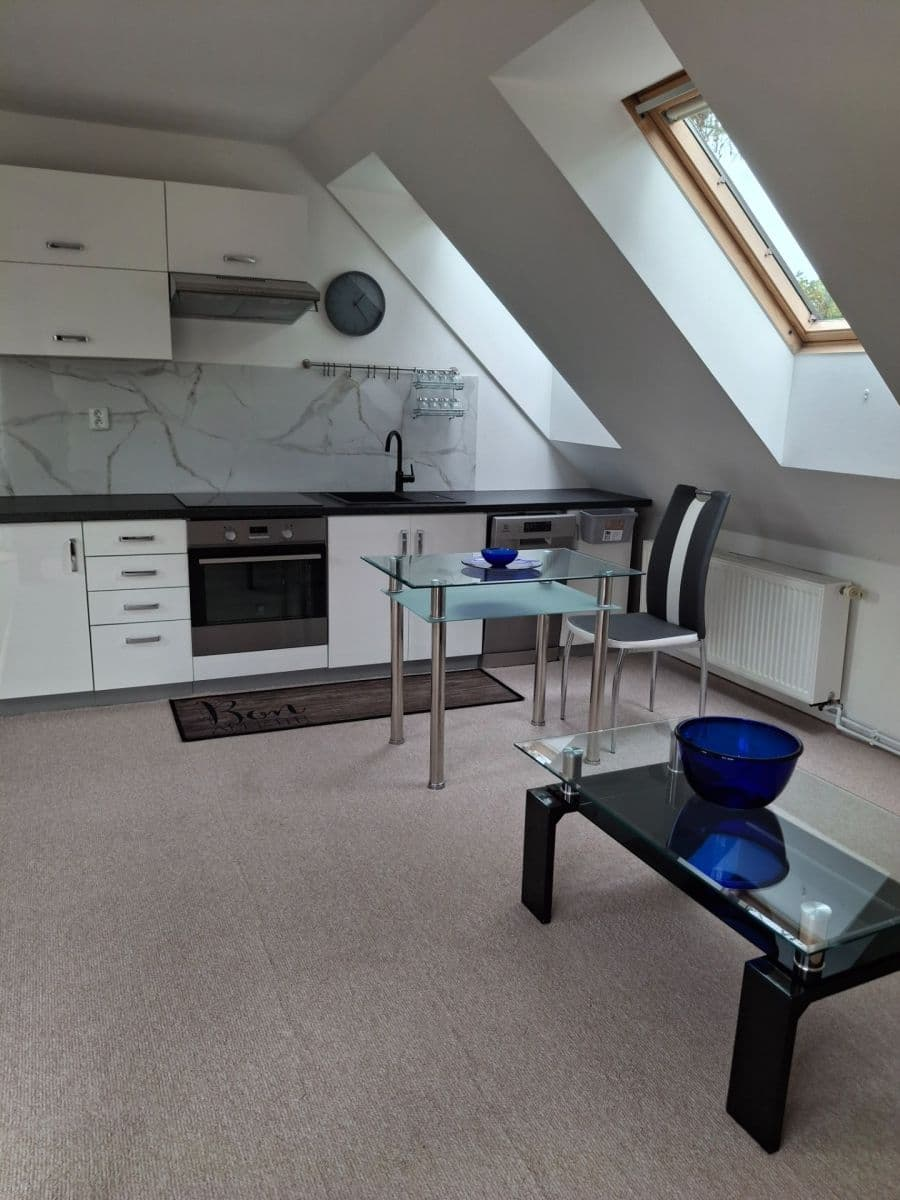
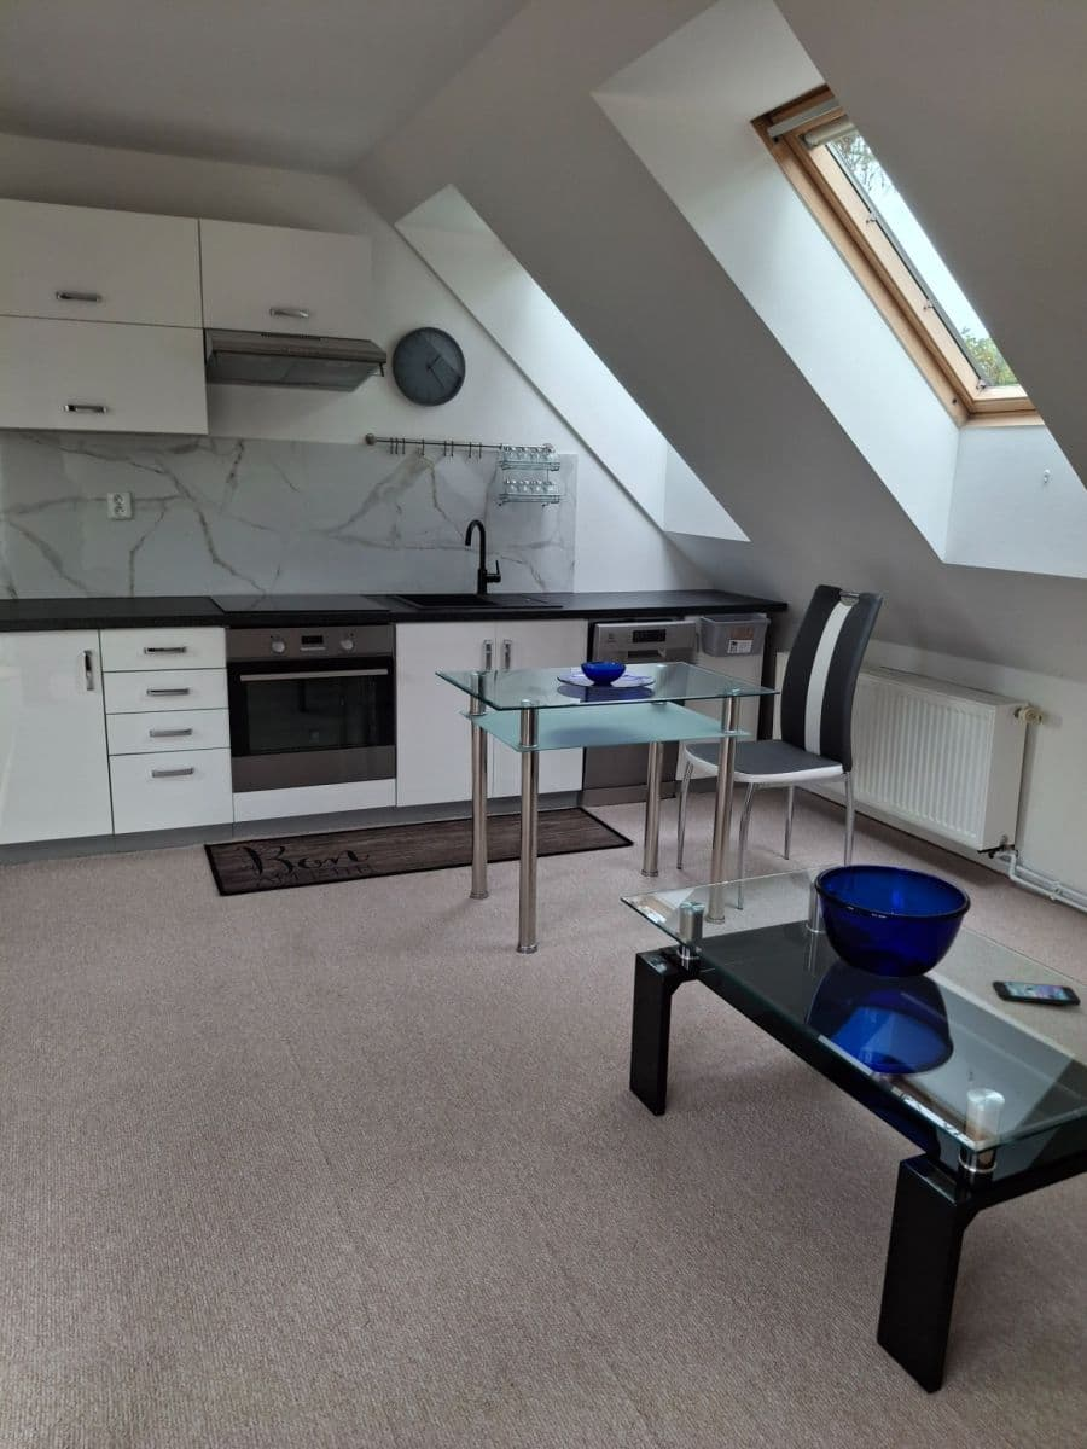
+ smartphone [992,979,1082,1007]
